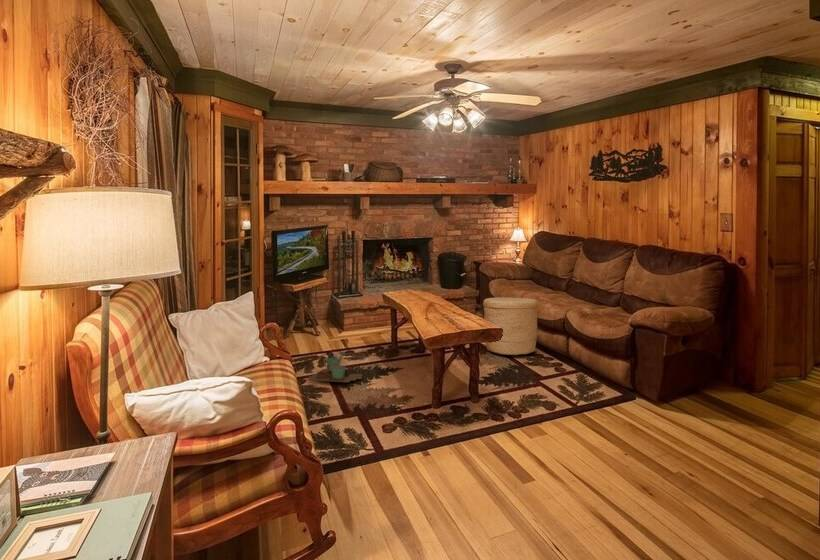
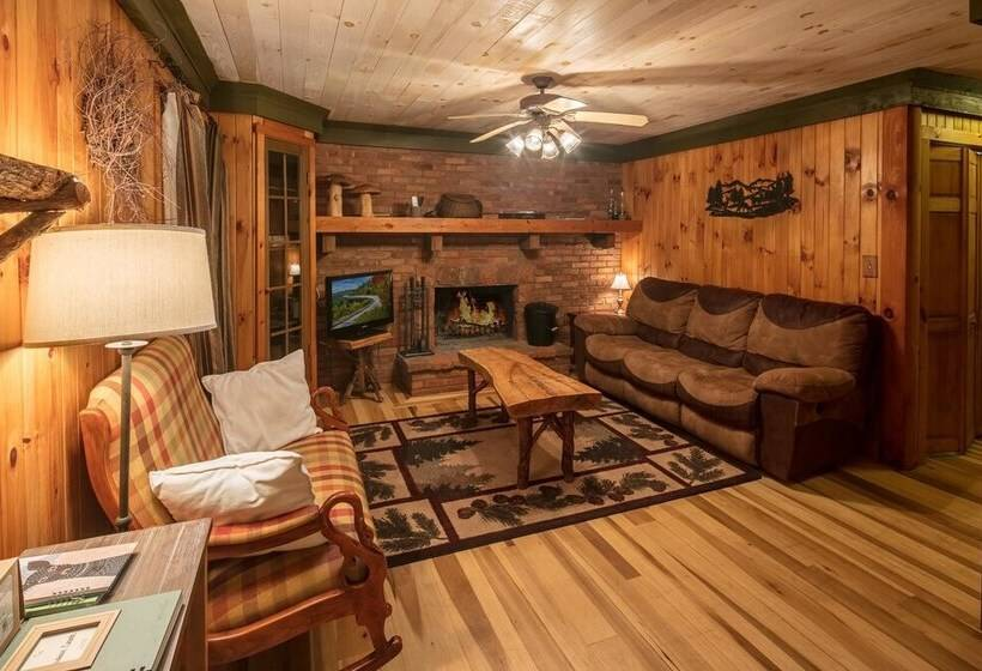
- watering can [306,350,364,383]
- basket [482,296,539,356]
